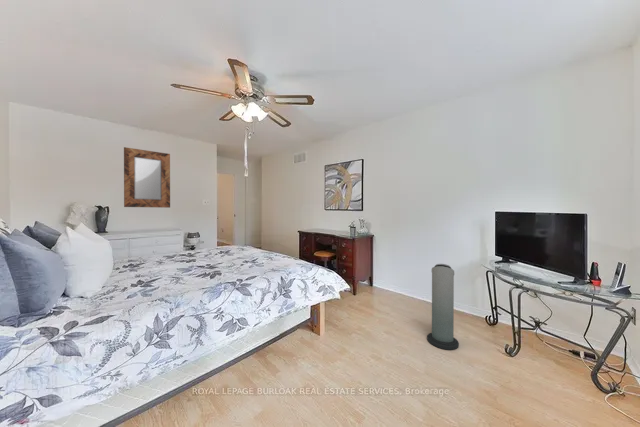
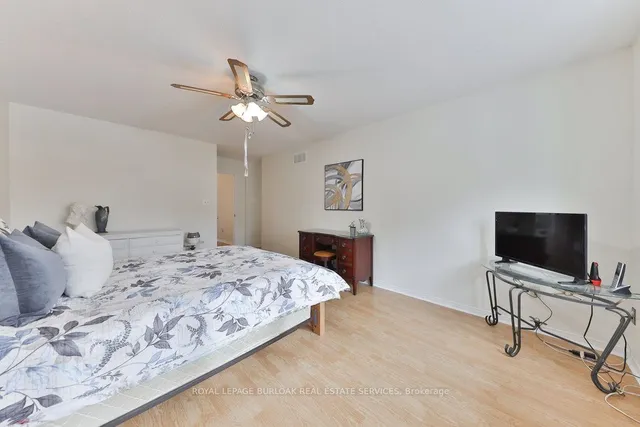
- air purifier [426,263,460,351]
- home mirror [123,146,171,209]
